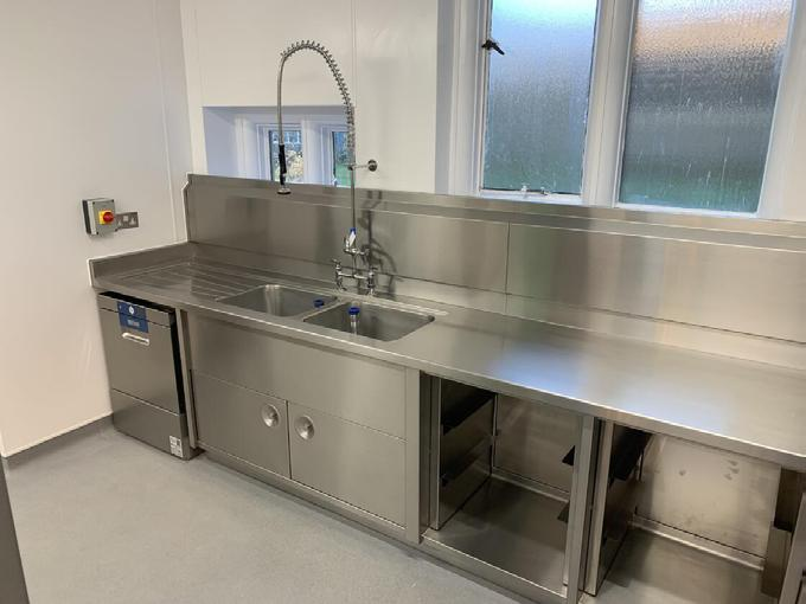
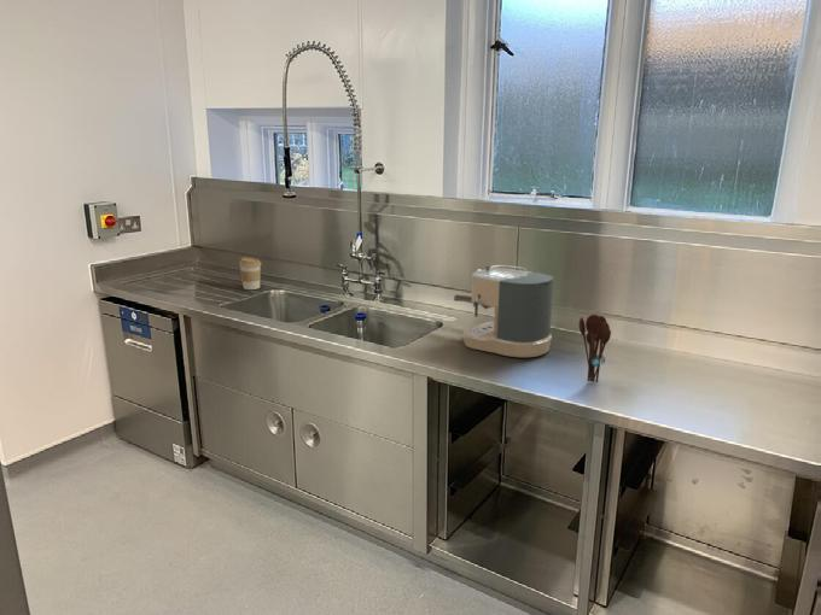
+ coffee maker [453,264,554,358]
+ coffee cup [238,257,262,291]
+ utensil holder [578,314,612,383]
